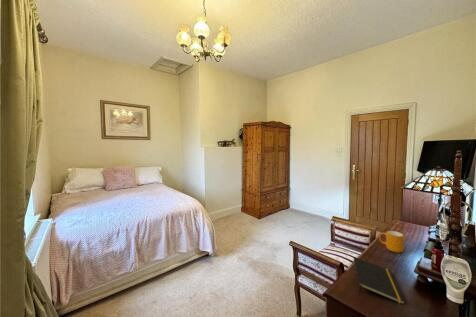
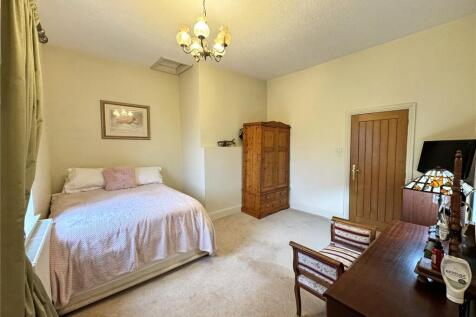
- mug [378,230,405,254]
- notepad [353,256,406,306]
